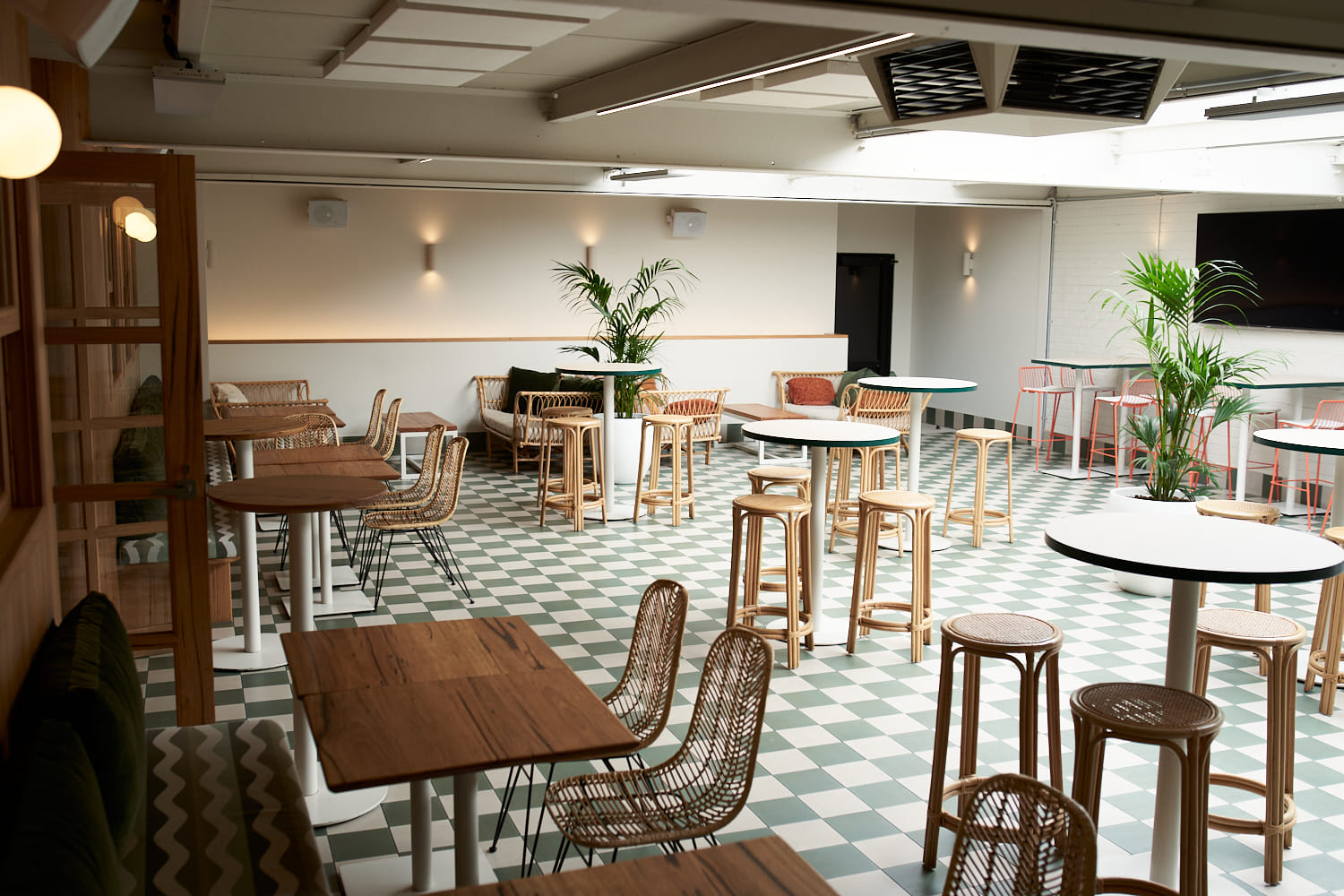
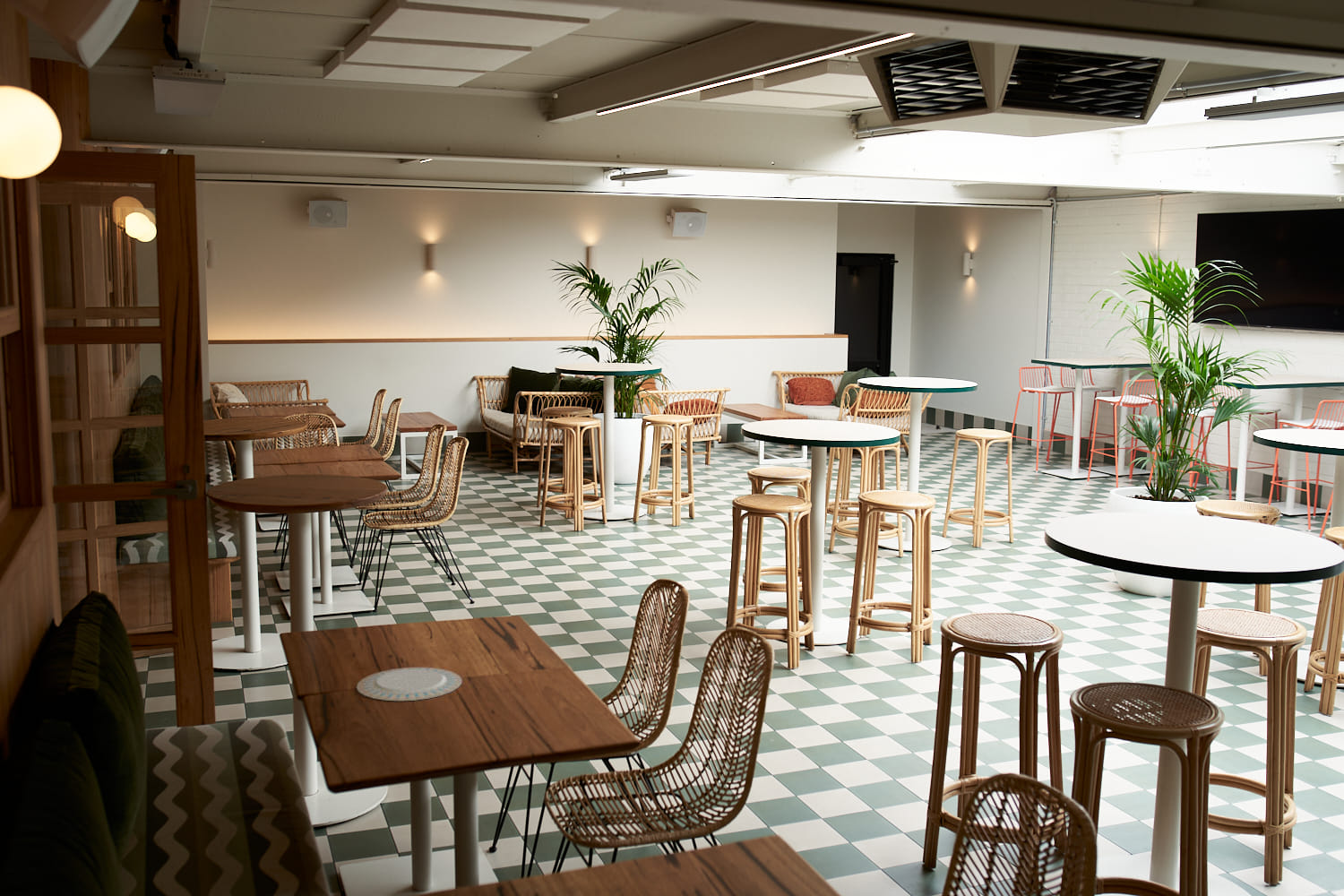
+ chinaware [356,667,463,702]
